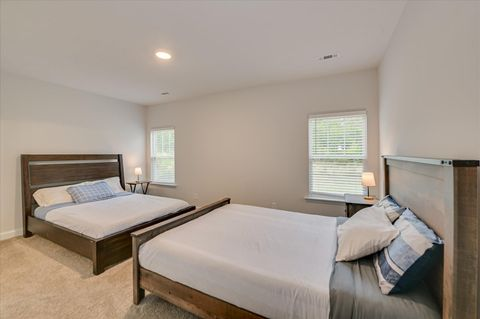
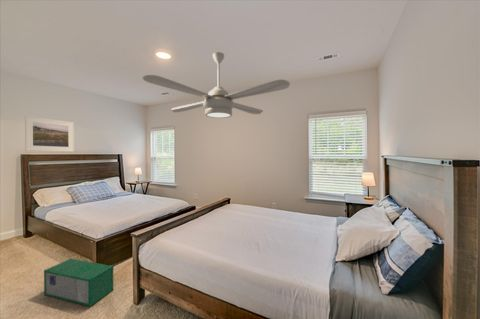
+ ceiling fan [142,51,291,119]
+ storage bin [43,257,114,308]
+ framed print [24,115,75,153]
